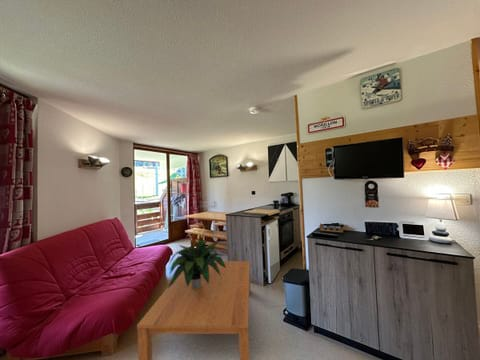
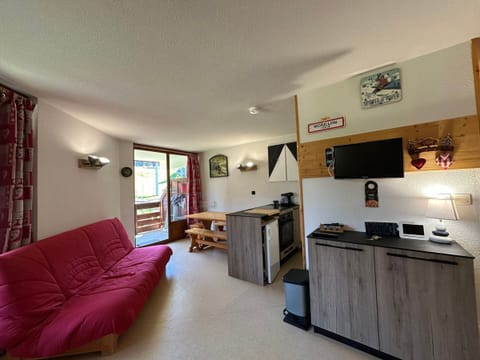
- coffee table [136,260,252,360]
- potted plant [167,236,226,289]
